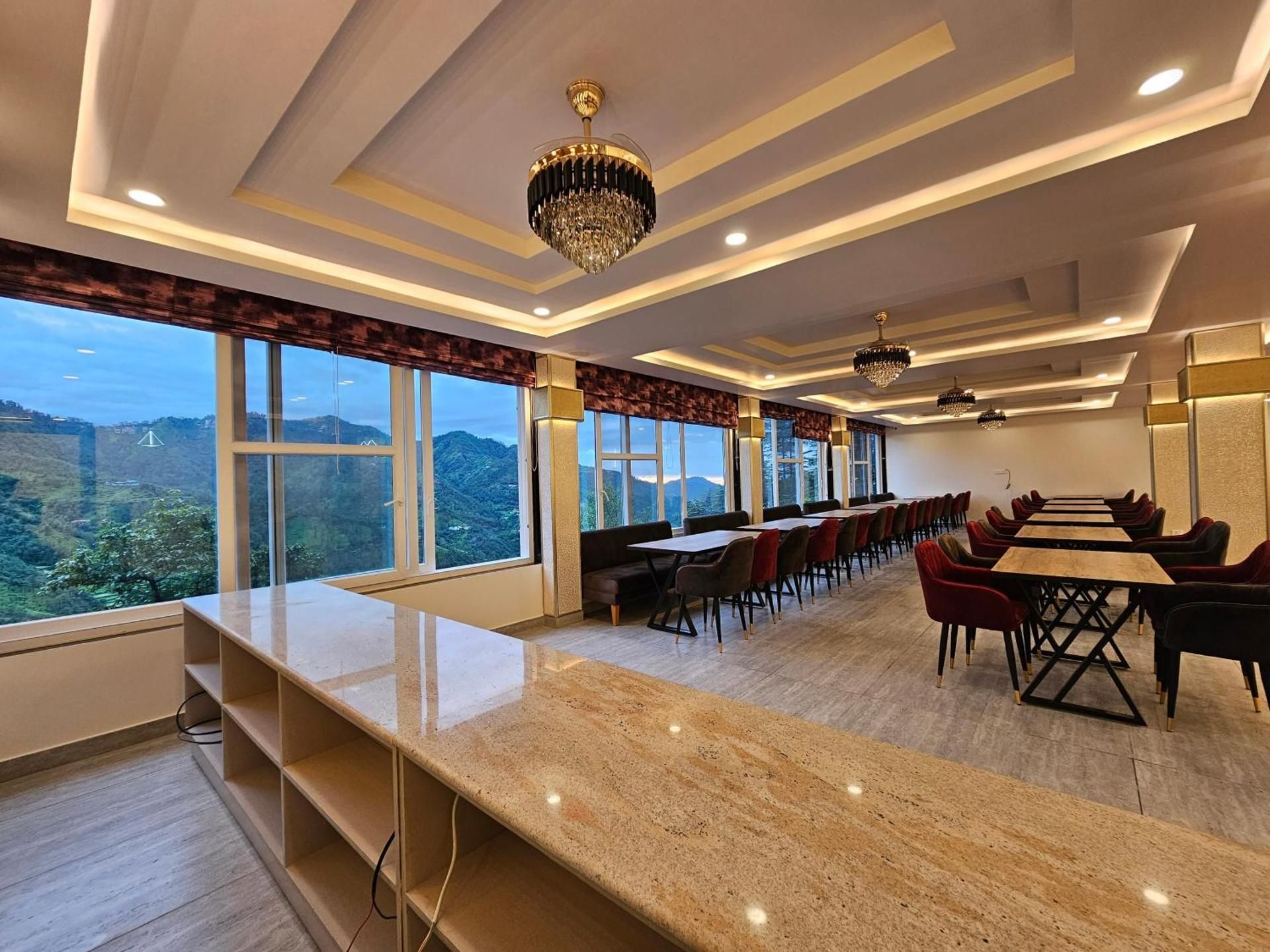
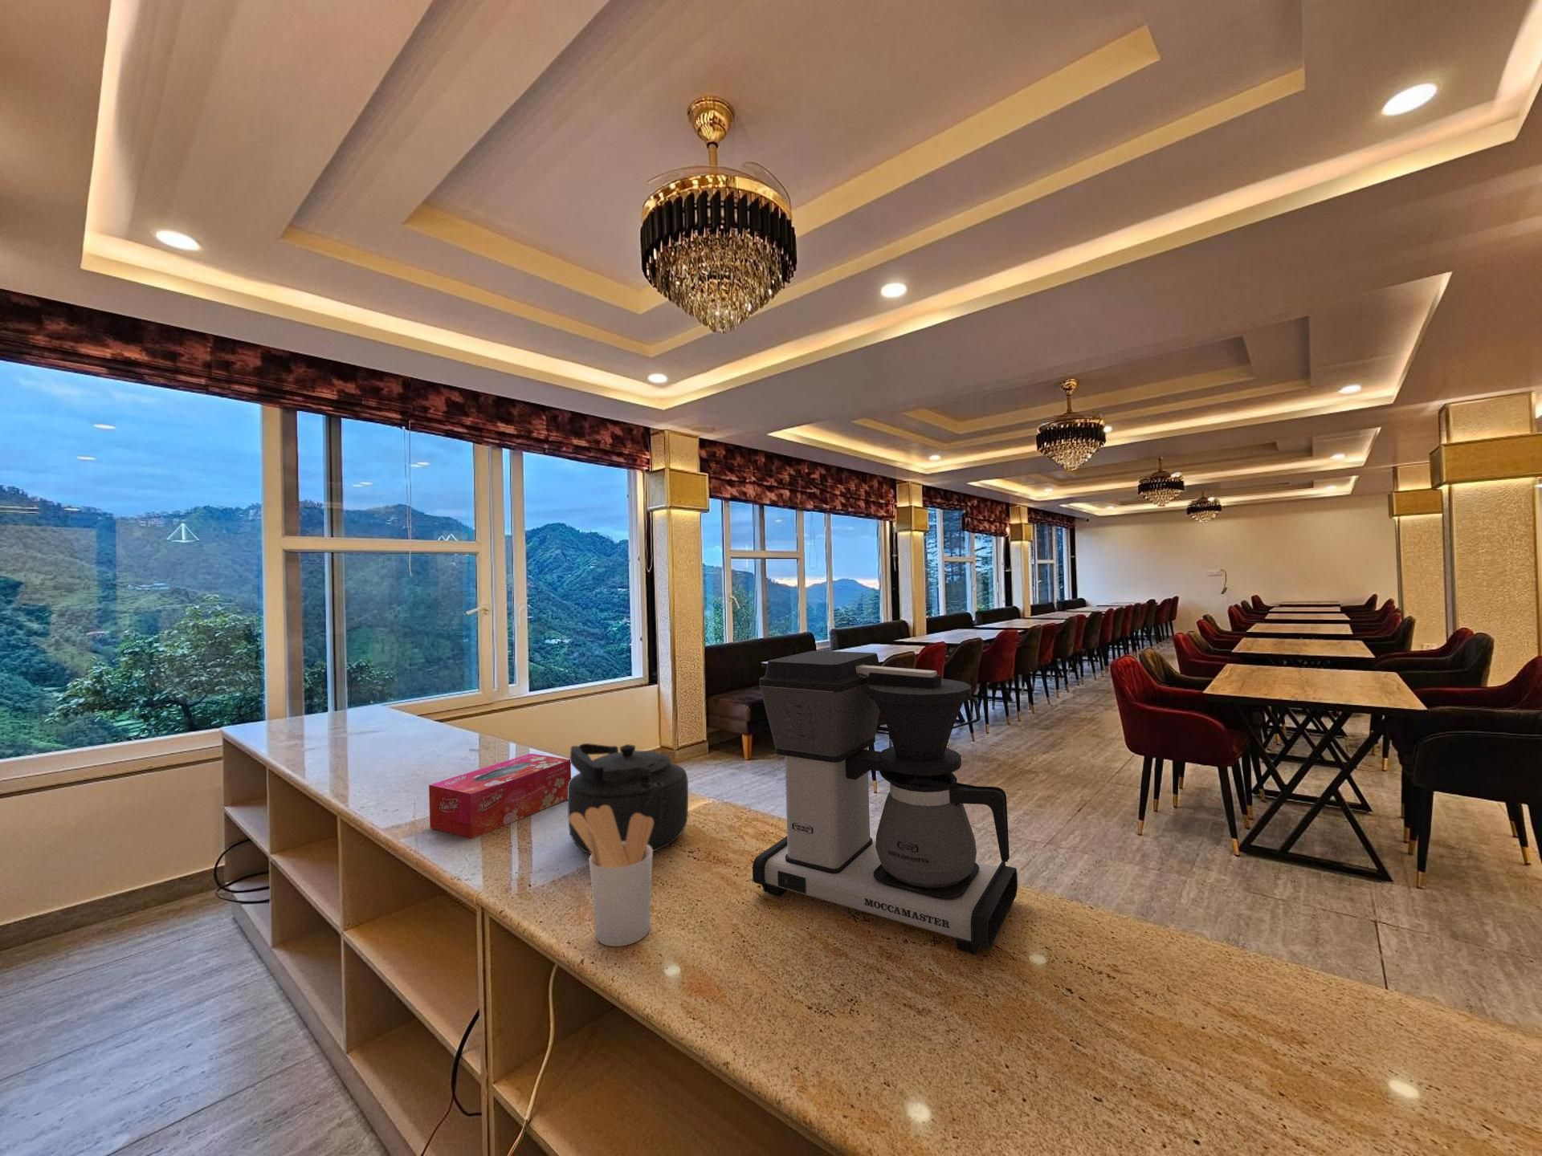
+ utensil holder [569,805,653,947]
+ kettle [567,743,690,855]
+ coffee maker [752,650,1019,956]
+ tissue box [429,753,572,840]
